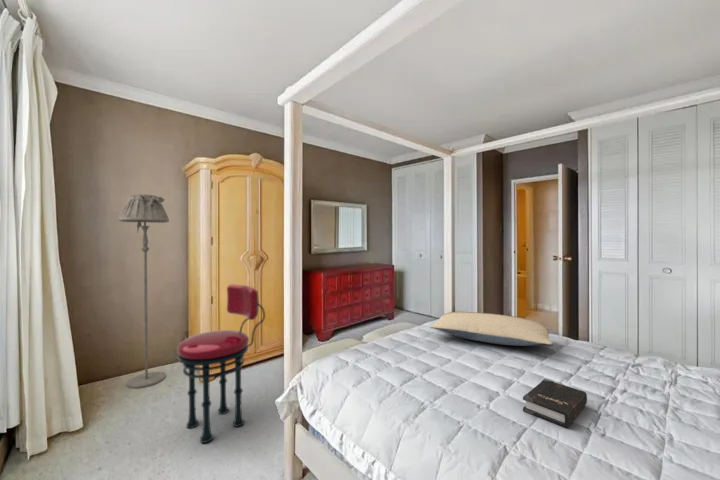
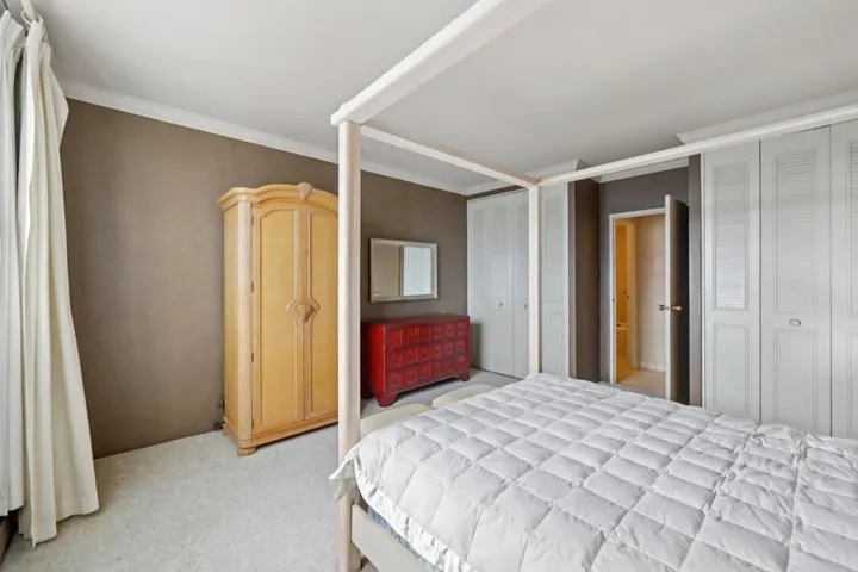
- floor lamp [117,193,170,390]
- pillow [429,311,554,347]
- stool [176,283,266,444]
- hardback book [522,378,588,428]
